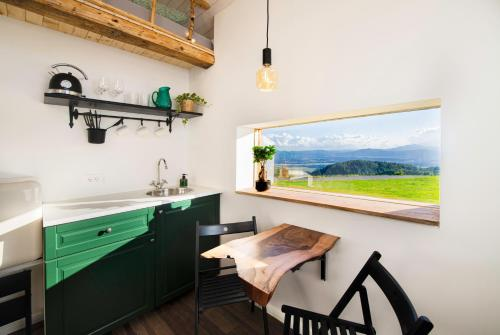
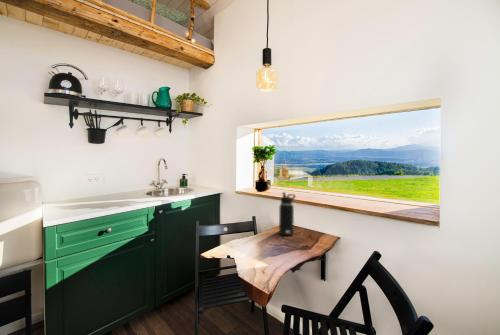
+ water bottle [278,191,297,237]
